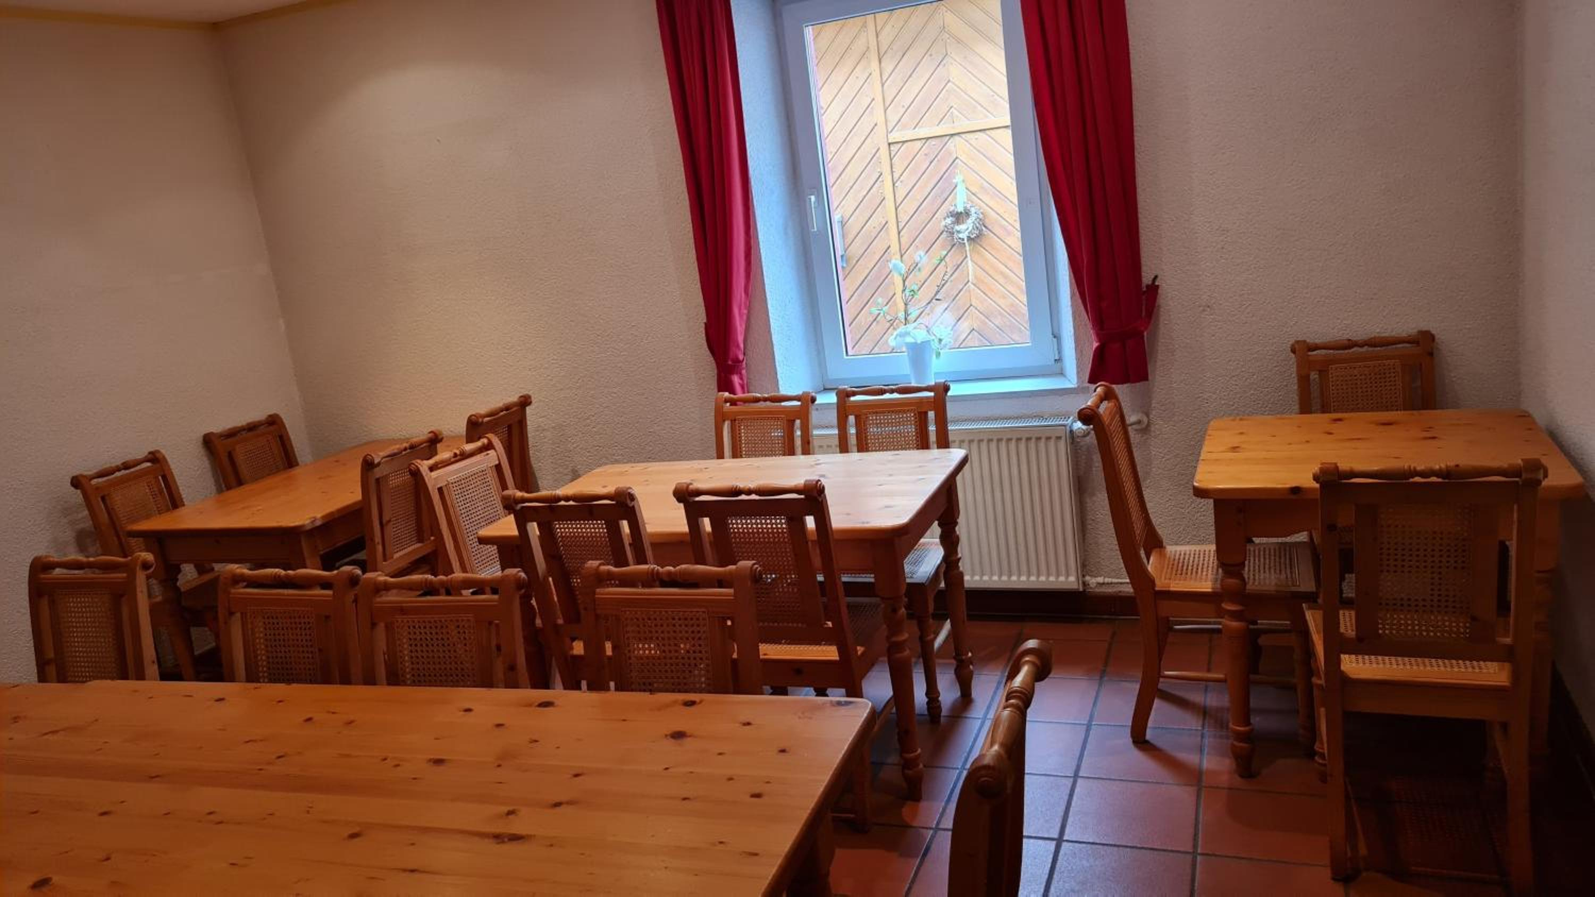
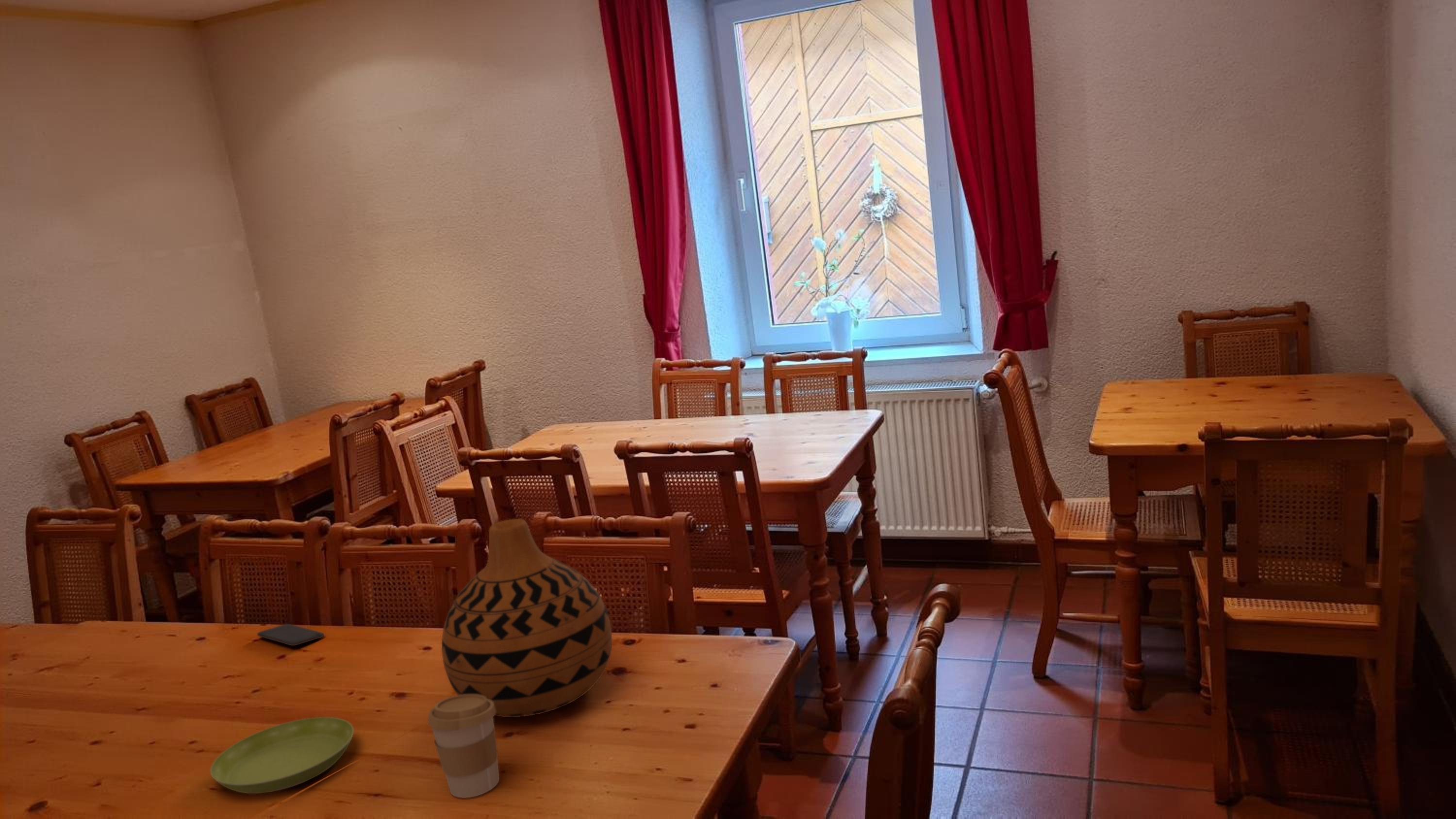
+ saucer [210,717,354,794]
+ smartphone [257,623,325,646]
+ coffee cup [428,694,500,798]
+ vase [441,518,612,718]
